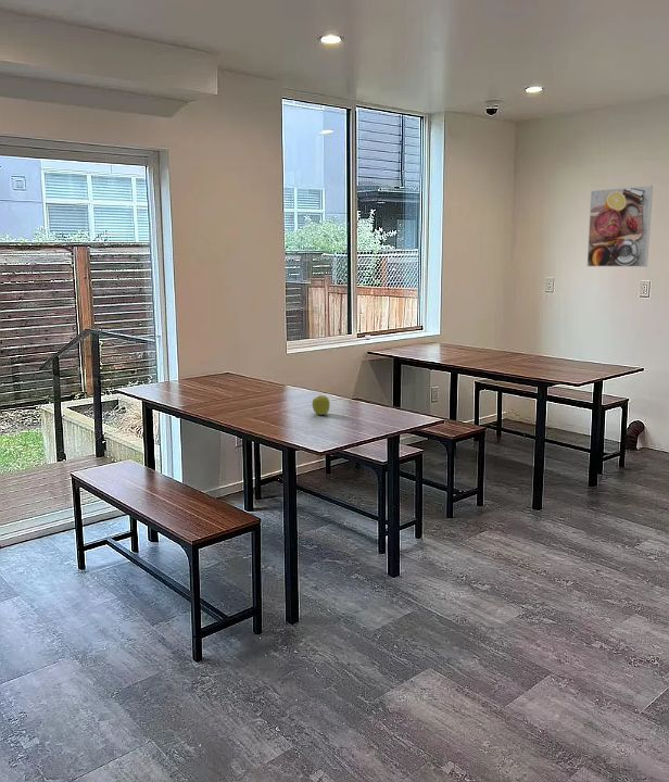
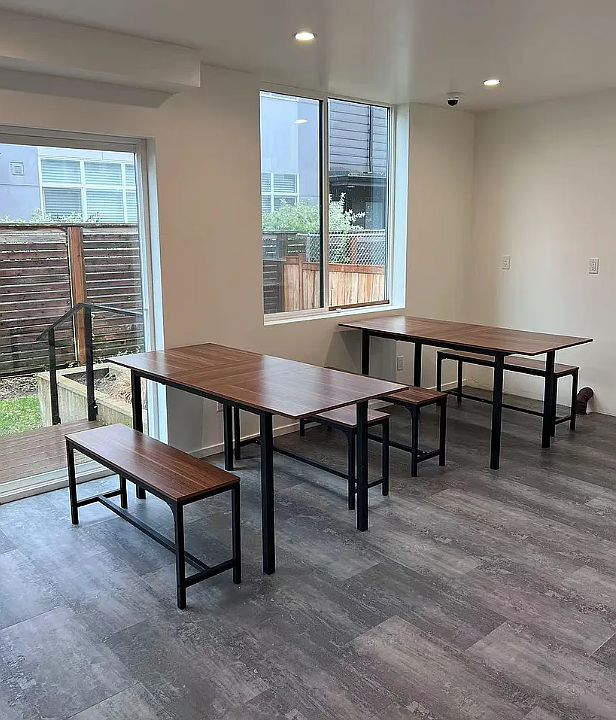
- apple [312,394,331,416]
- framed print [586,185,654,268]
